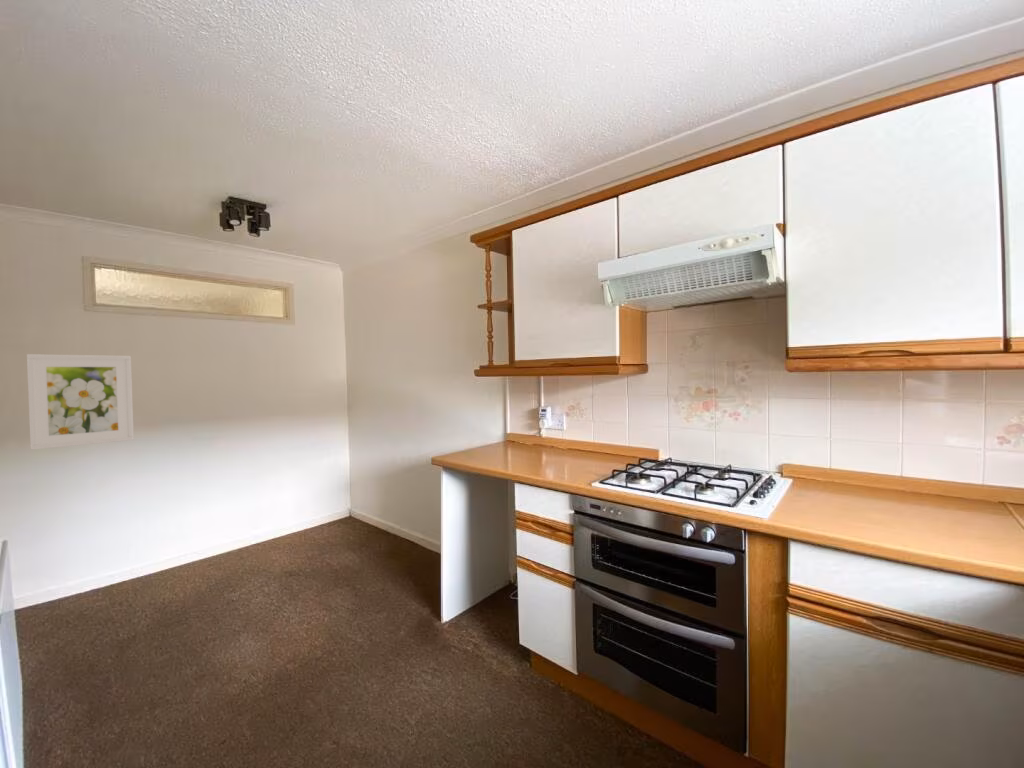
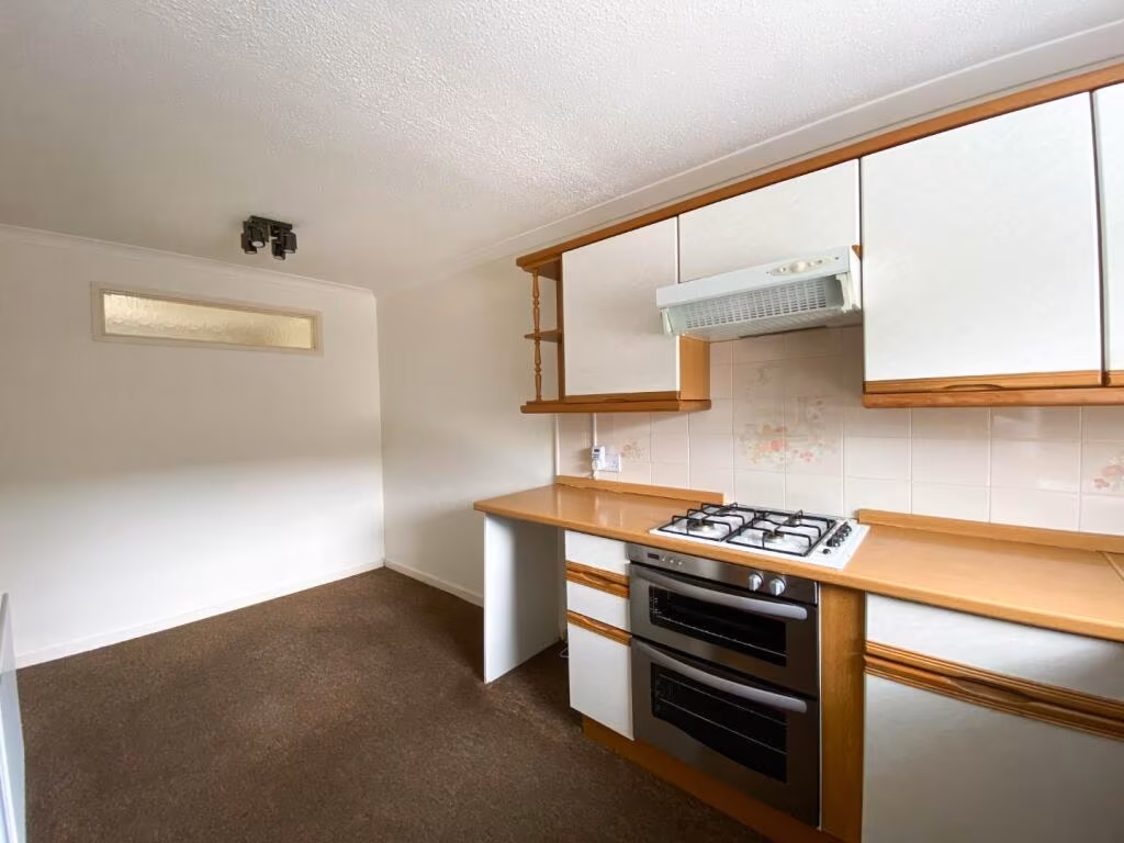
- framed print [26,353,135,451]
